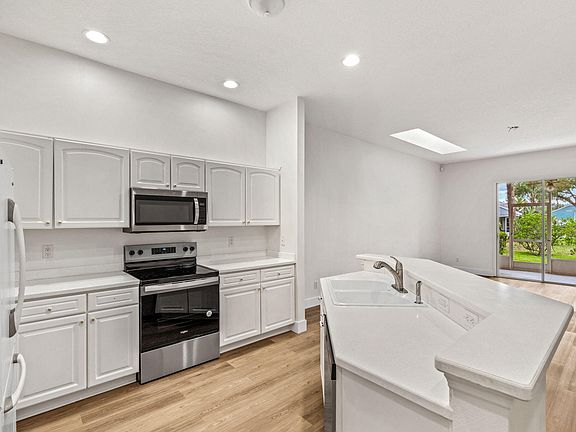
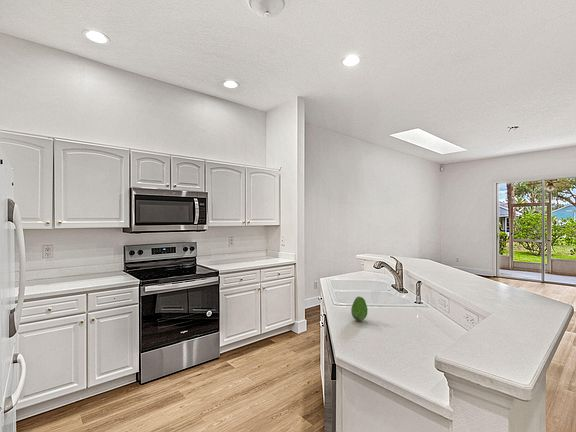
+ fruit [350,295,369,322]
